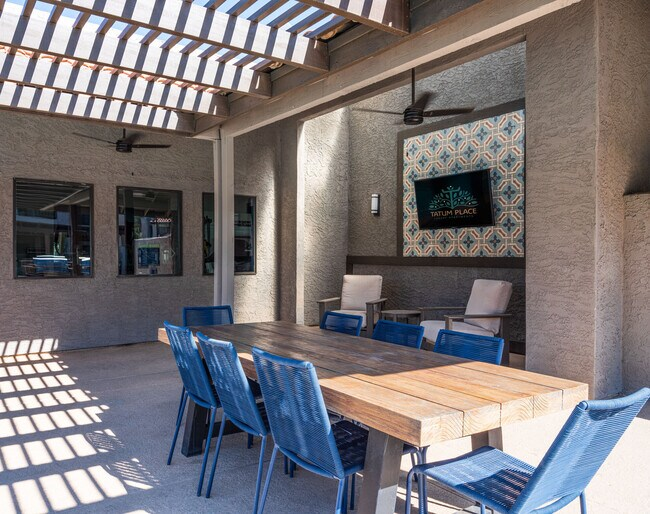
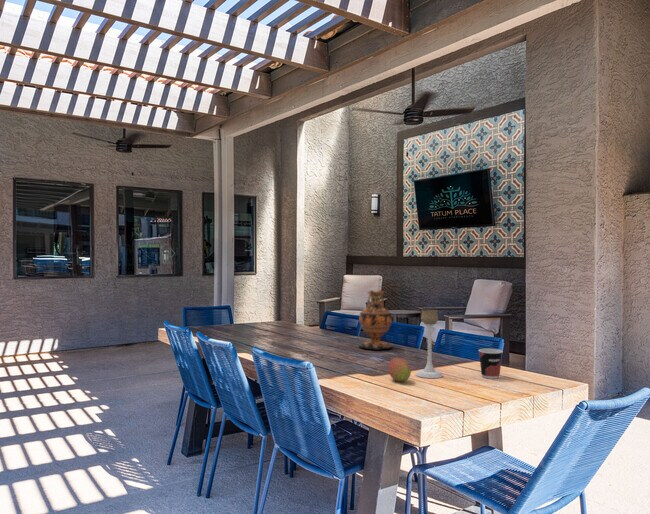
+ fruit [387,357,412,383]
+ cup [477,347,504,380]
+ candle holder [415,309,444,379]
+ vase [358,288,394,351]
